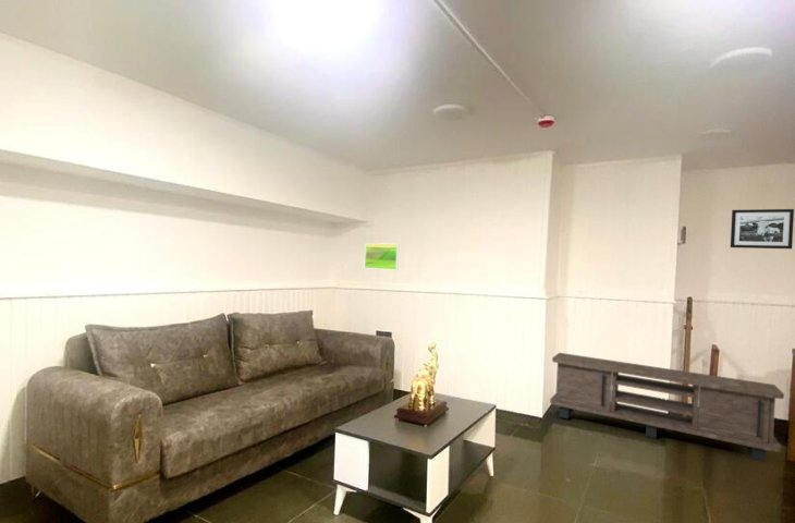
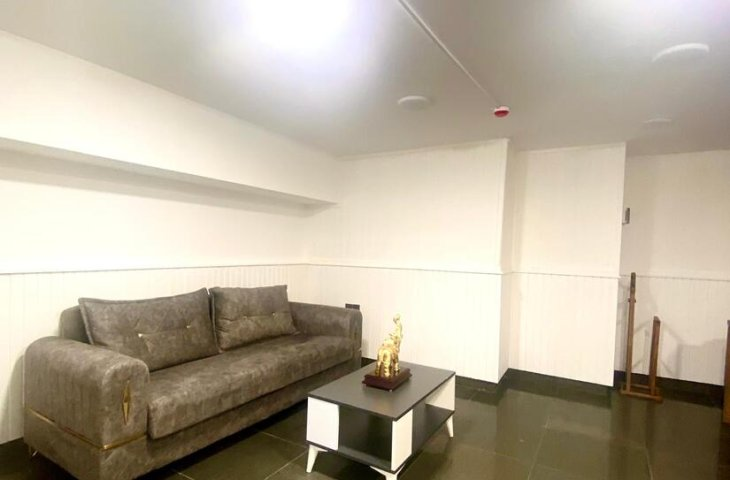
- picture frame [730,208,795,250]
- tv stand [549,352,785,463]
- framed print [364,242,401,271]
